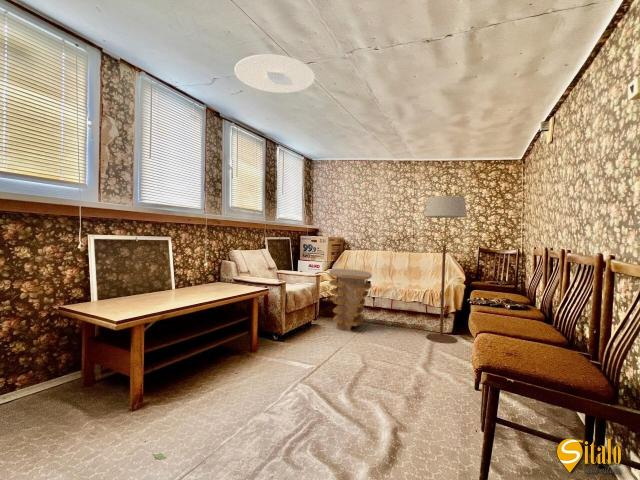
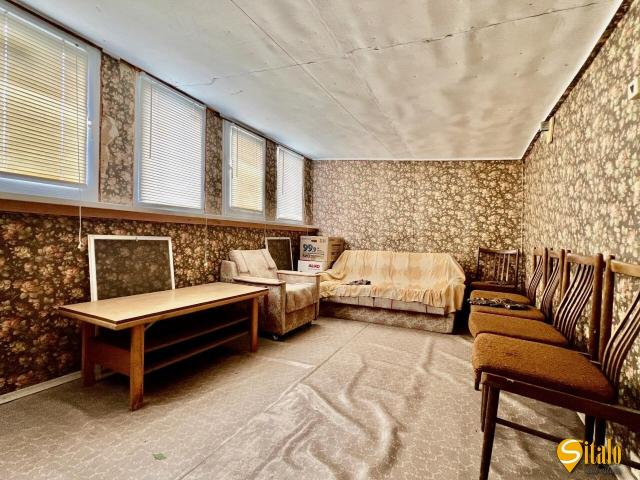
- ceiling light [234,53,316,94]
- side table [328,268,373,331]
- floor lamp [424,190,468,344]
